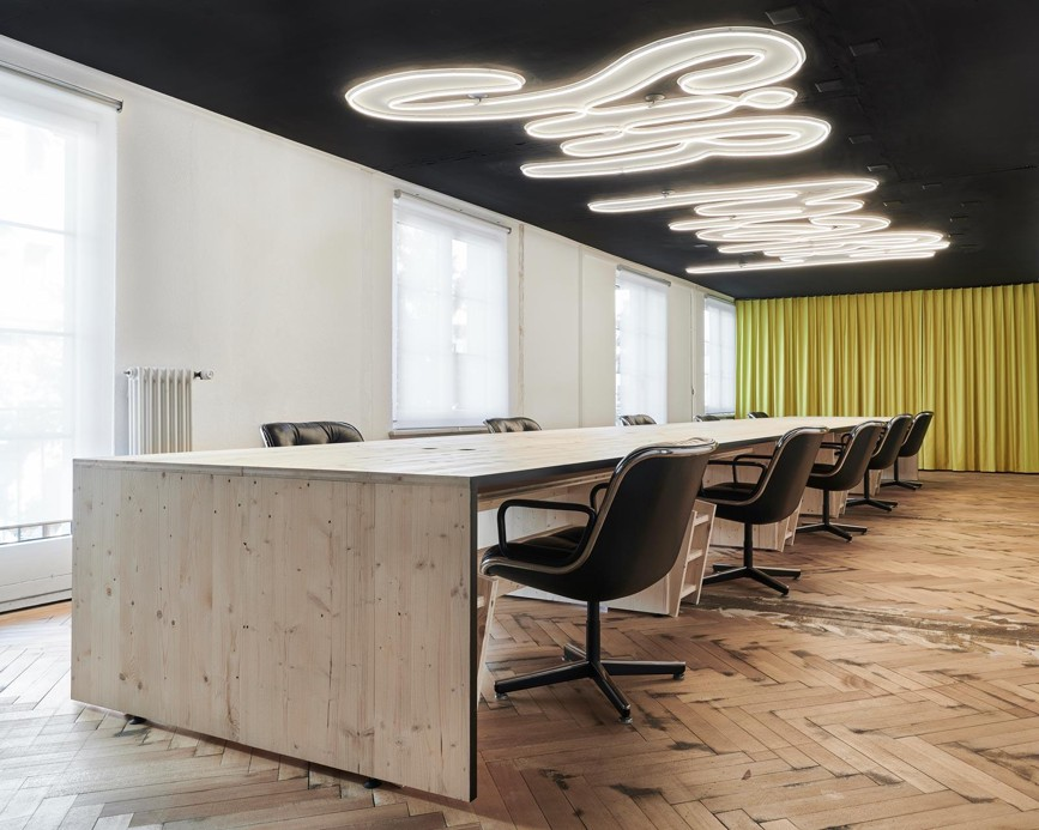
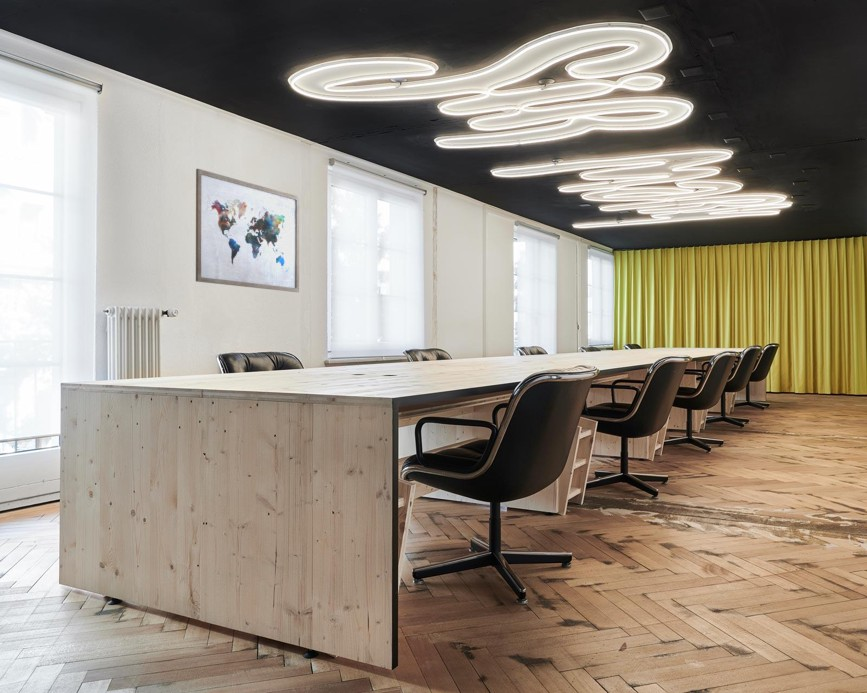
+ wall art [195,168,300,293]
